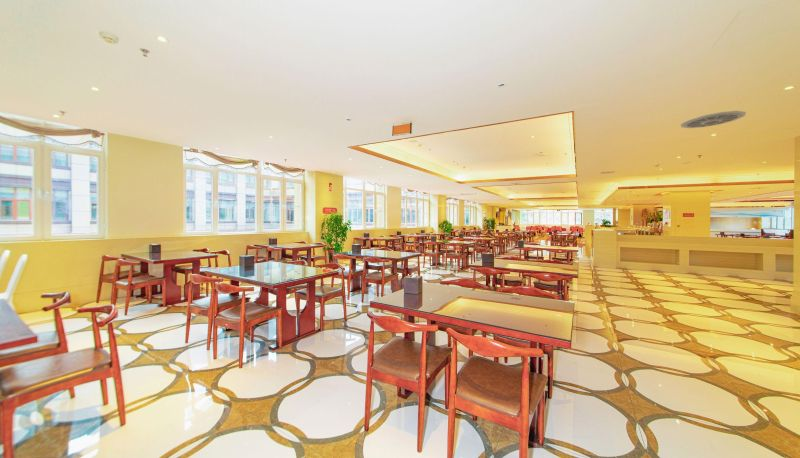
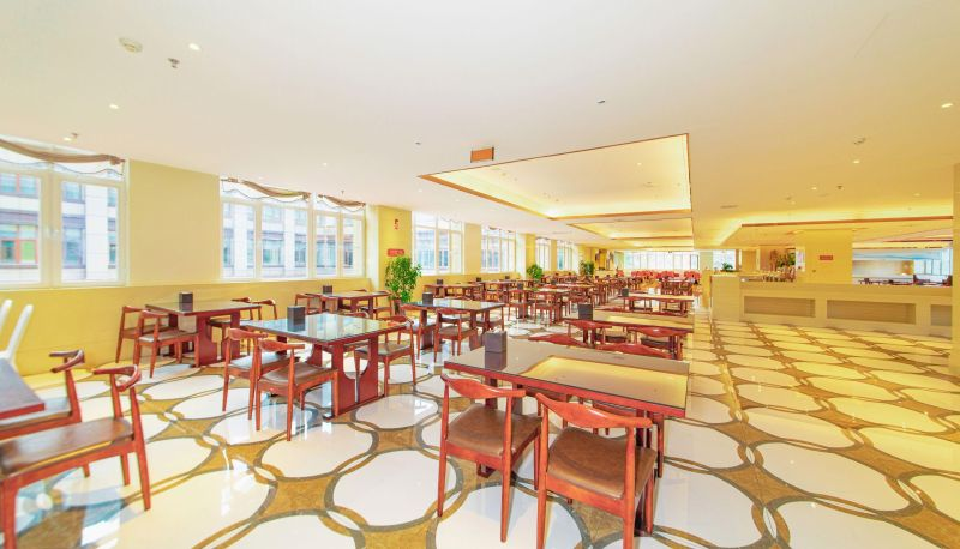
- ceiling vent [680,110,747,129]
